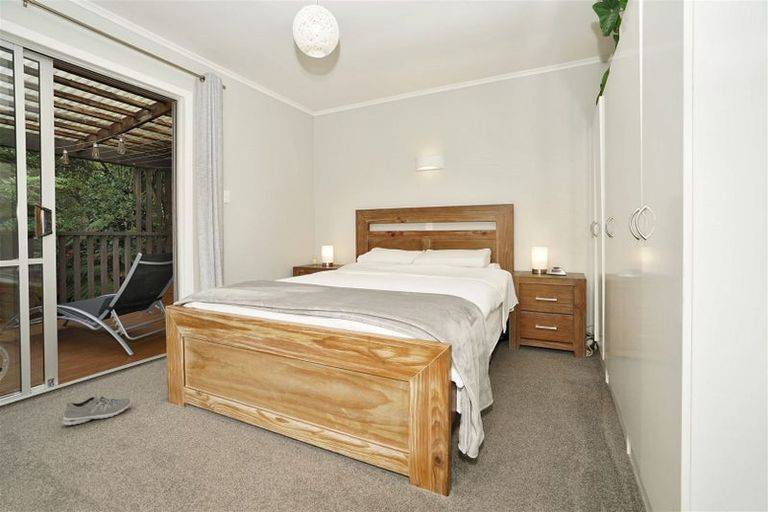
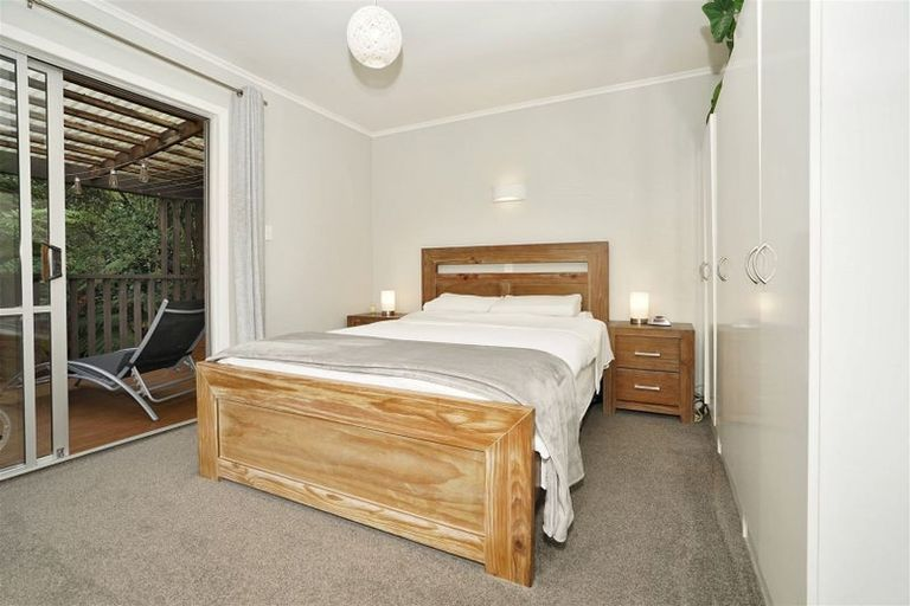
- sneaker [62,394,133,426]
